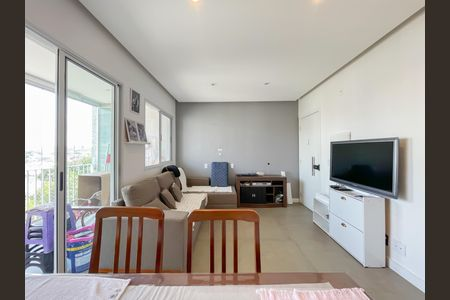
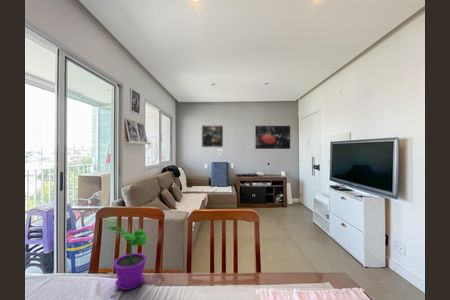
+ flower pot [105,213,149,291]
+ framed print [201,124,224,148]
+ wall art [254,125,291,150]
